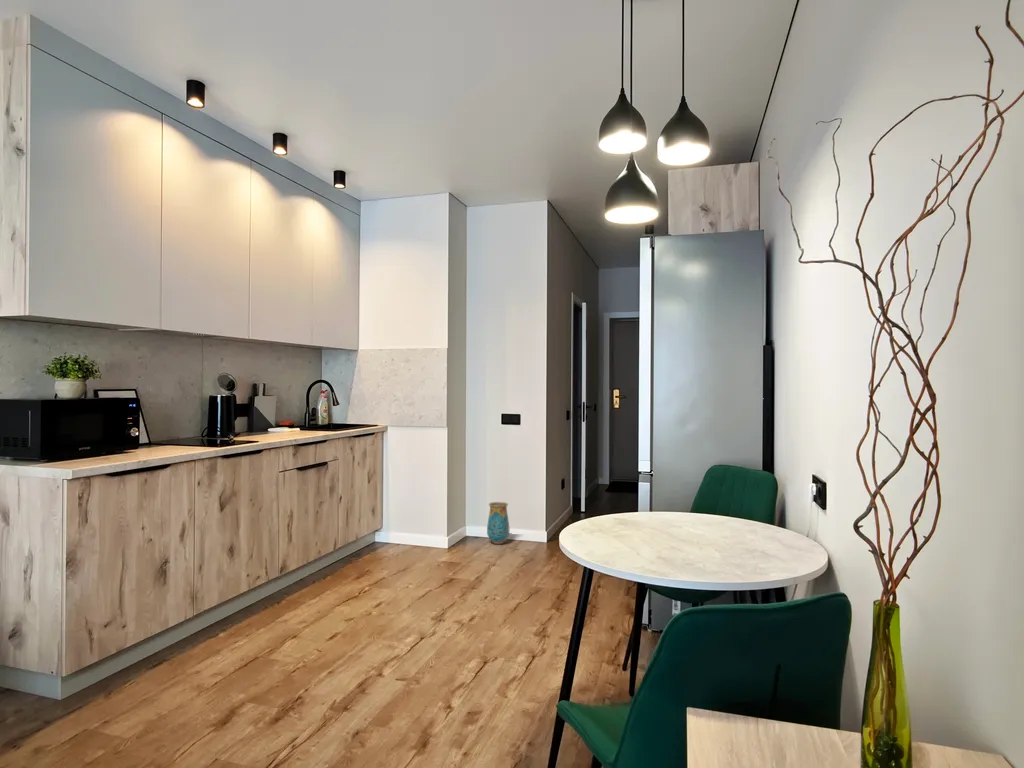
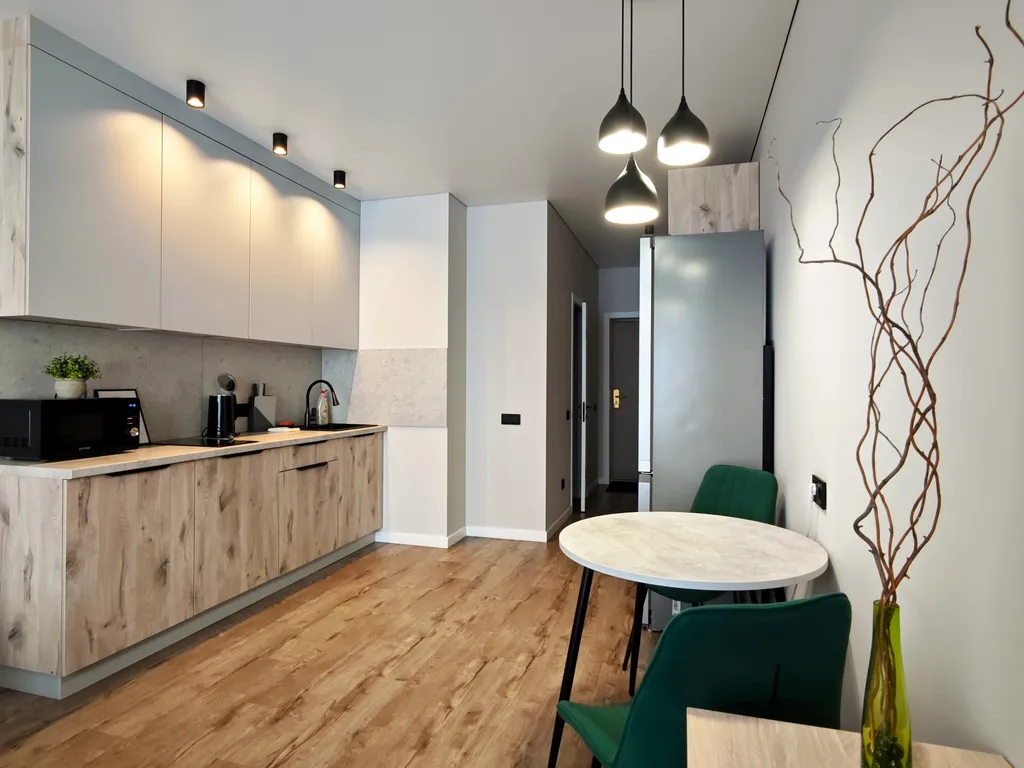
- vase [486,501,510,545]
